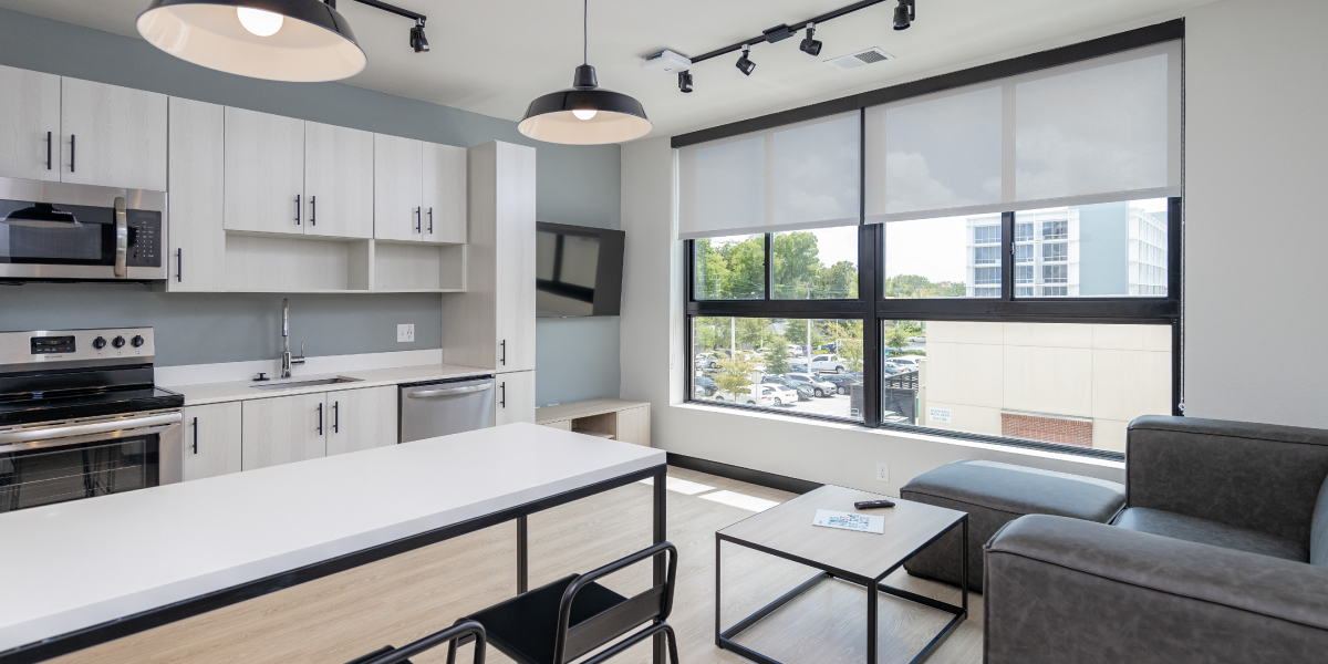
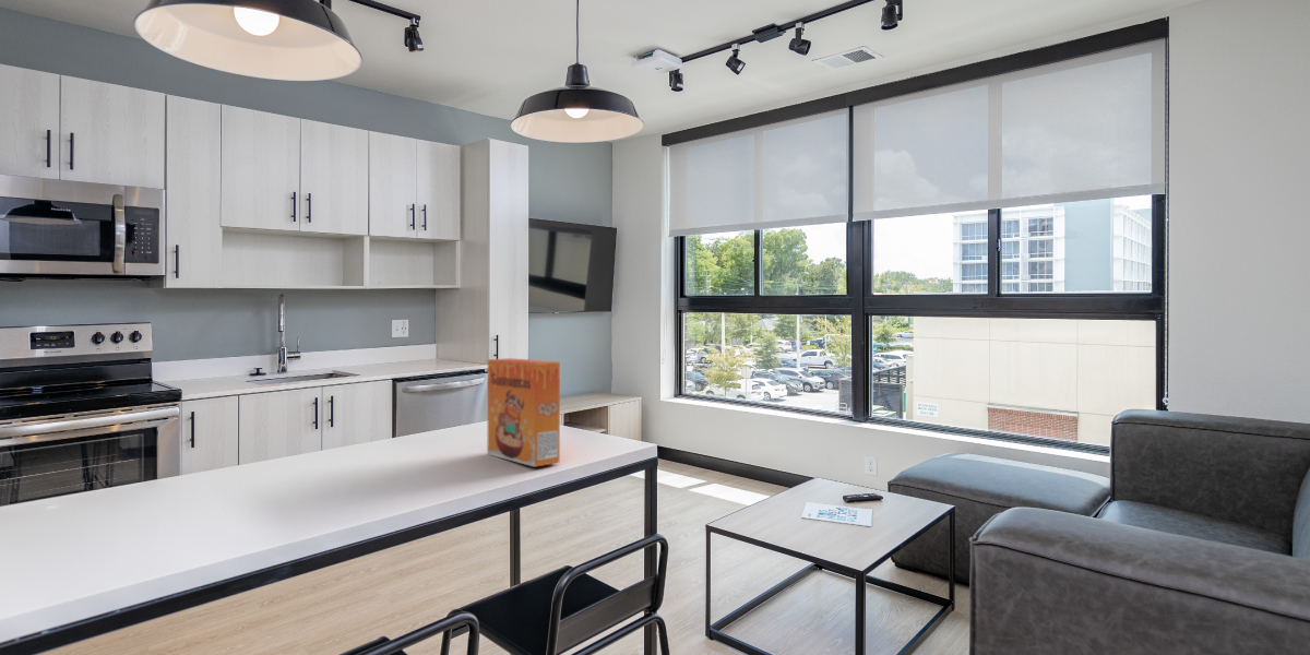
+ cereal box [486,357,561,468]
